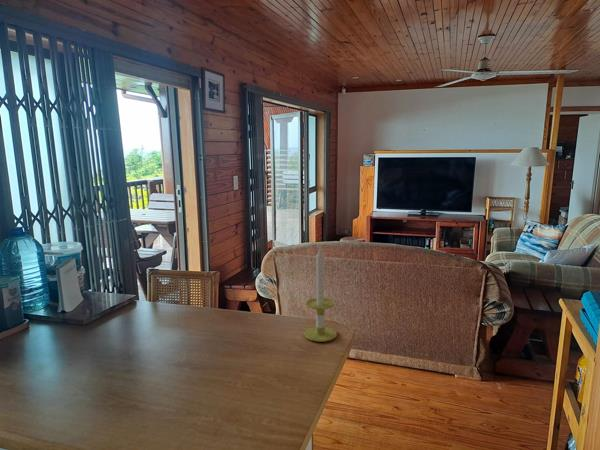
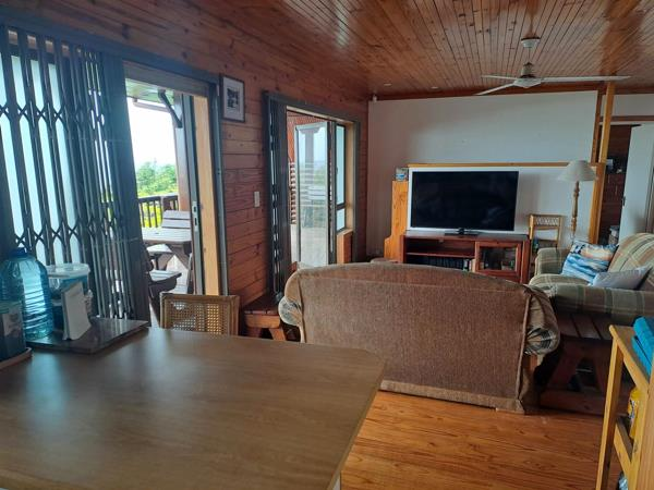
- candle [303,248,338,343]
